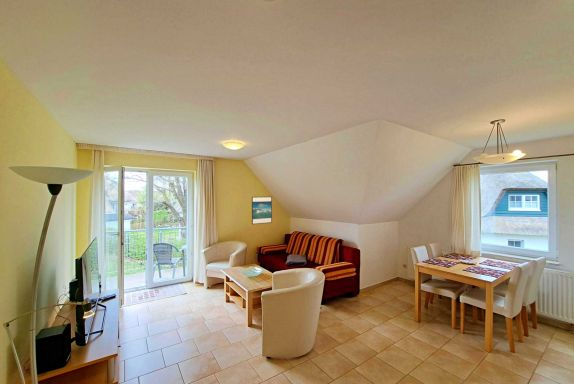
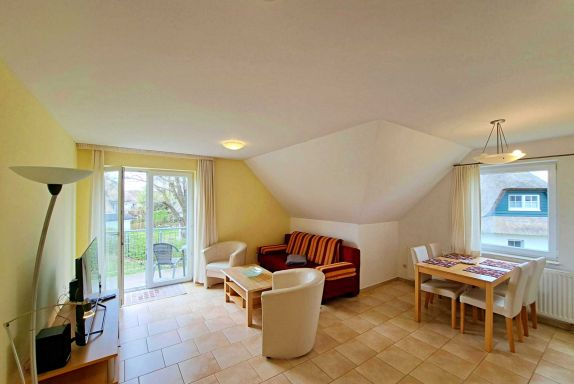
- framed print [251,196,273,225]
